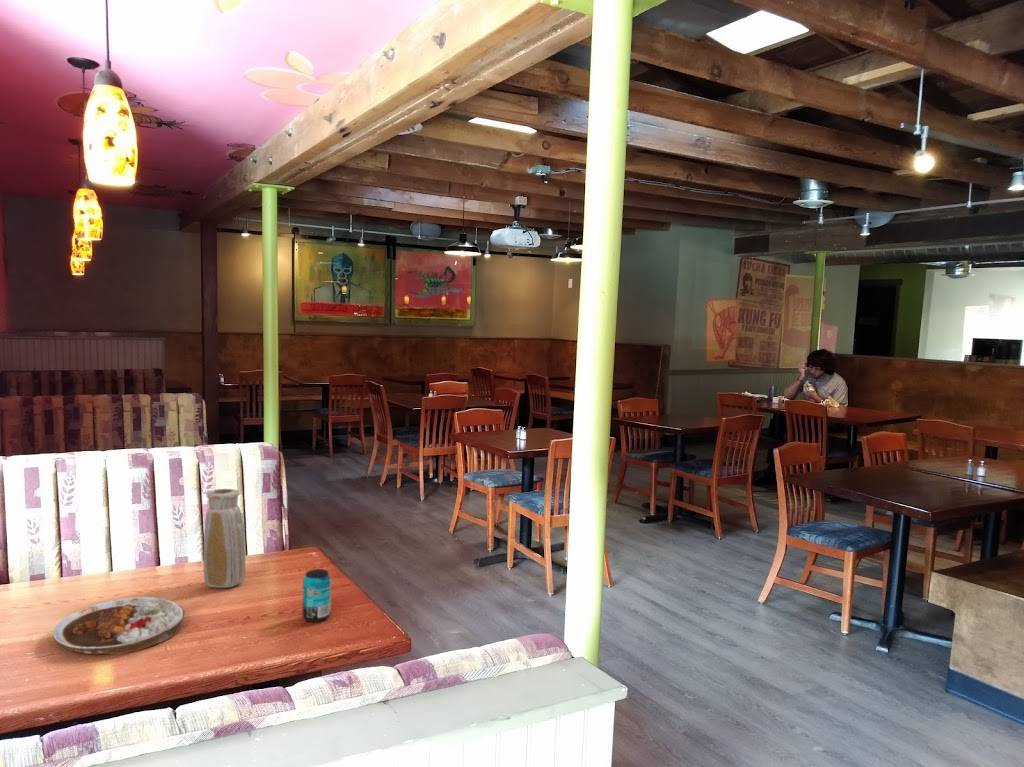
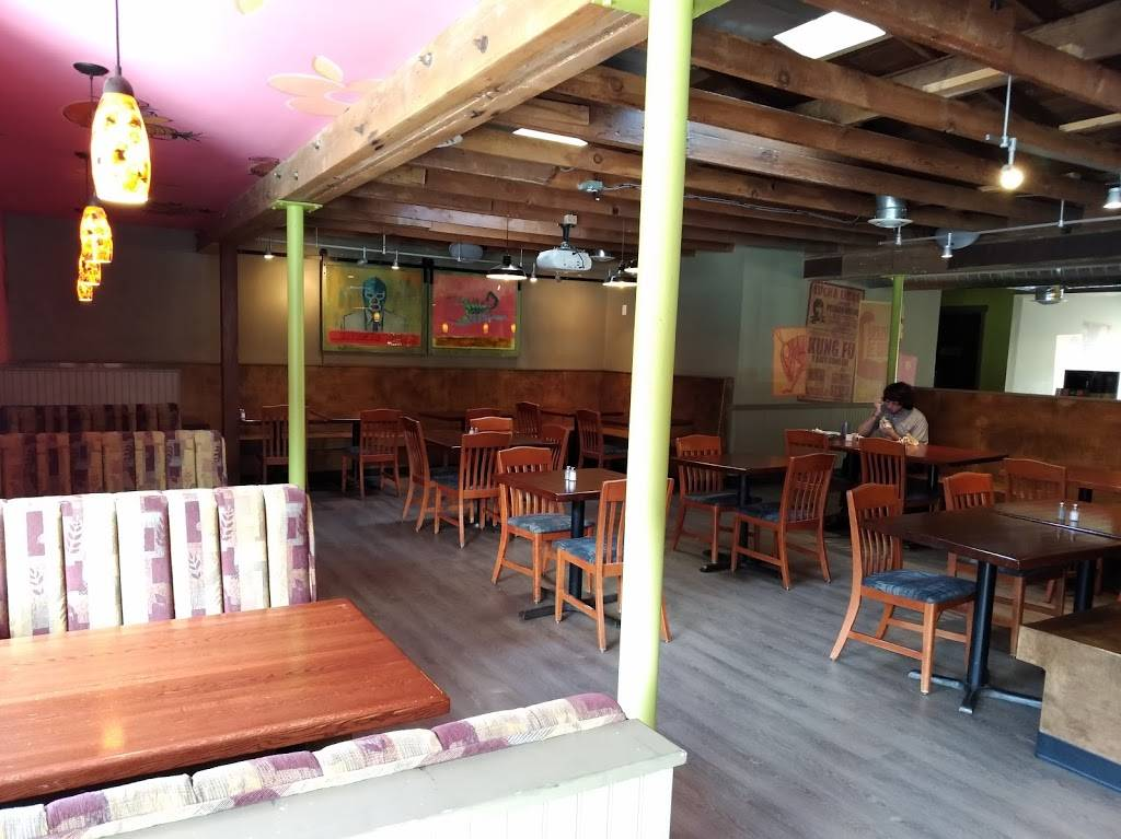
- vase [202,488,246,589]
- plate [52,596,185,656]
- beverage can [302,568,332,623]
